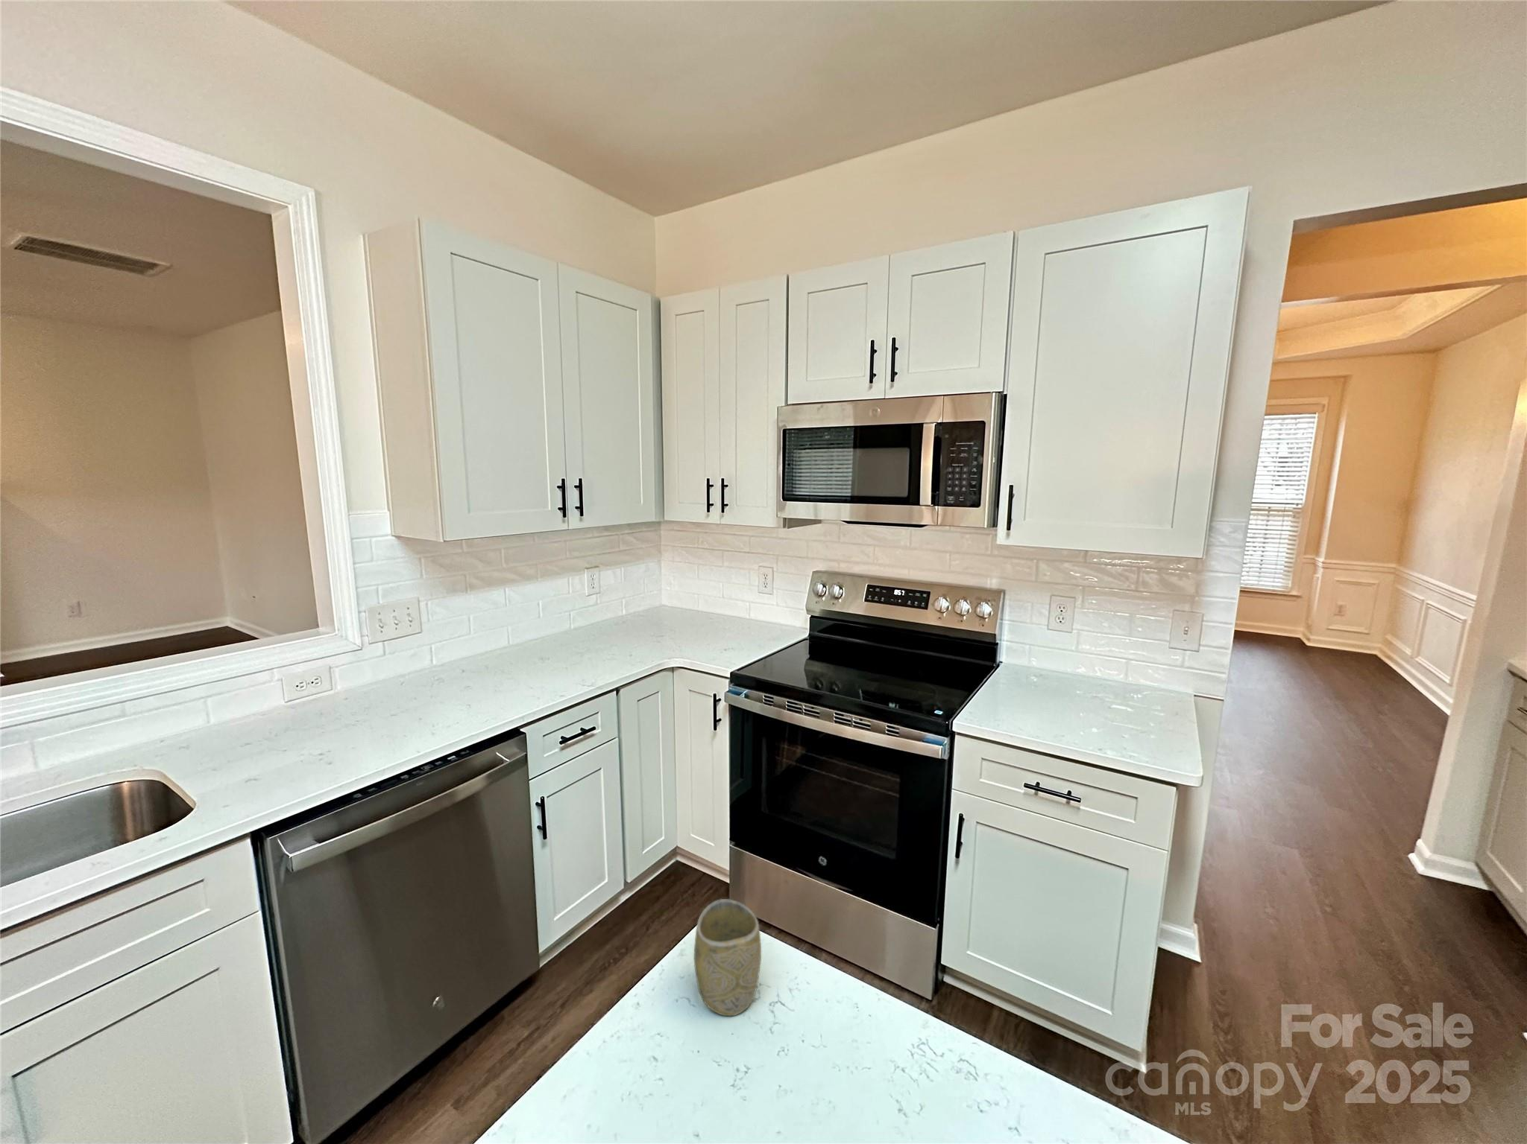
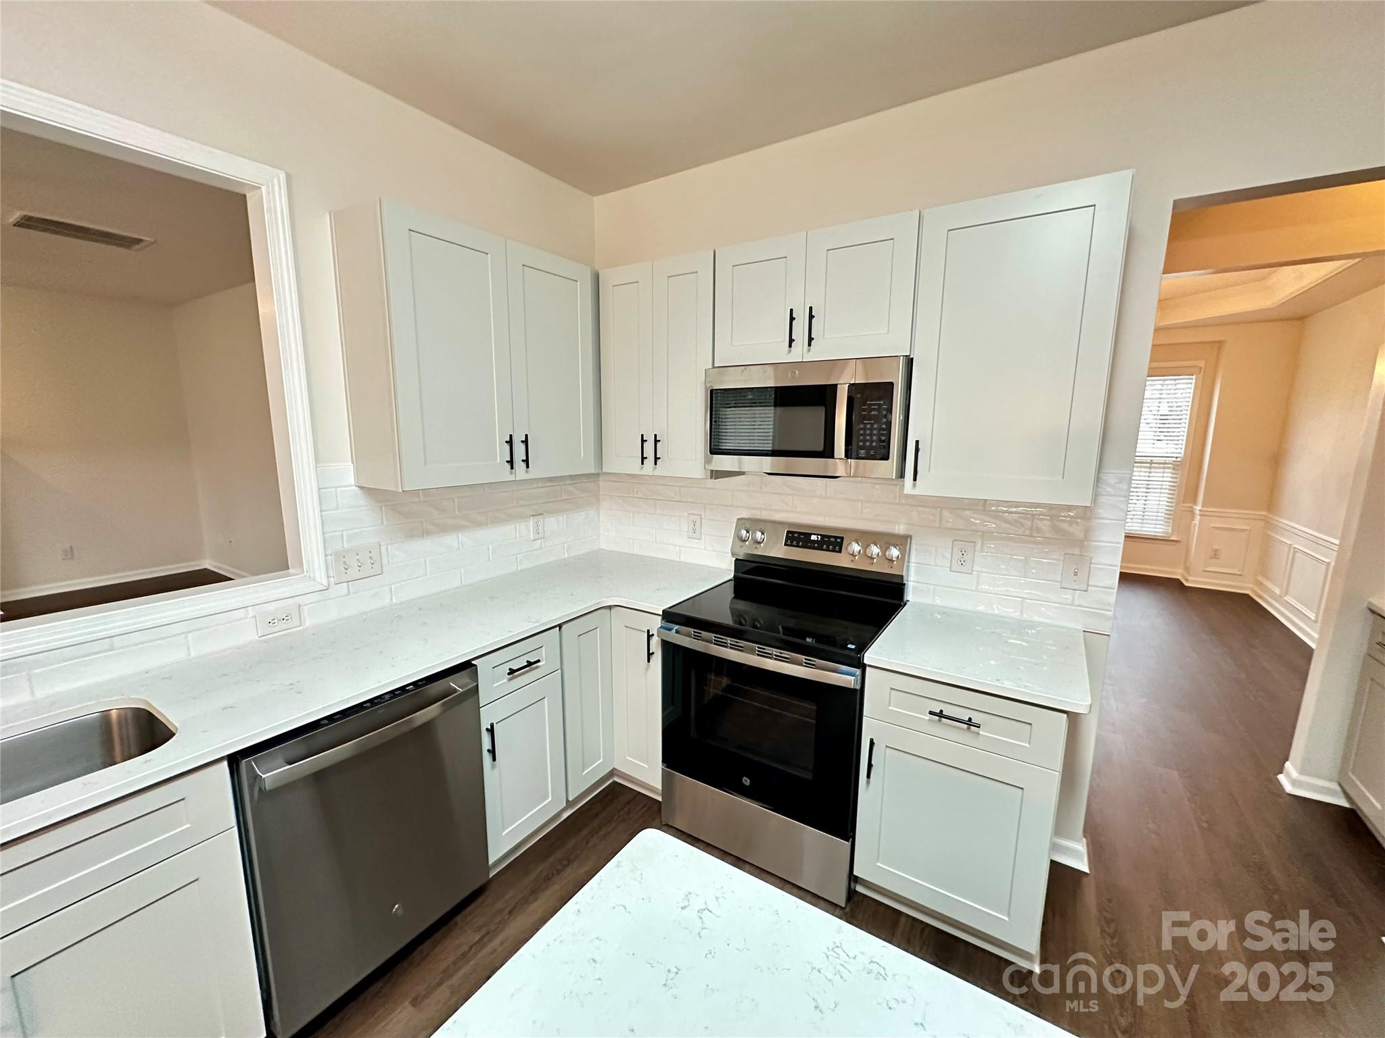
- cup [694,898,762,1018]
